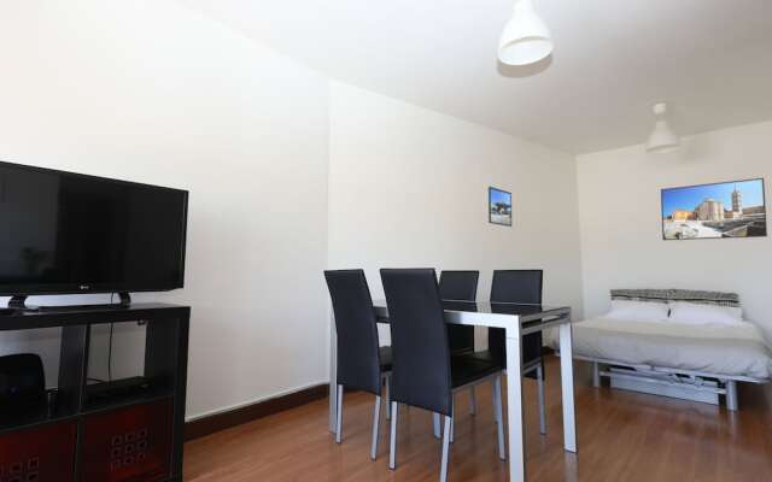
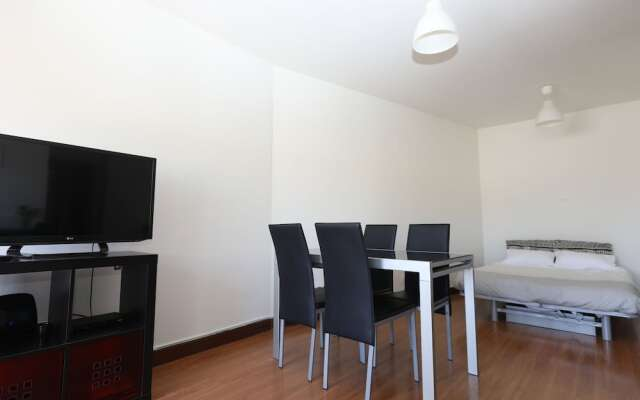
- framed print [660,177,768,241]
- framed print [487,186,513,228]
